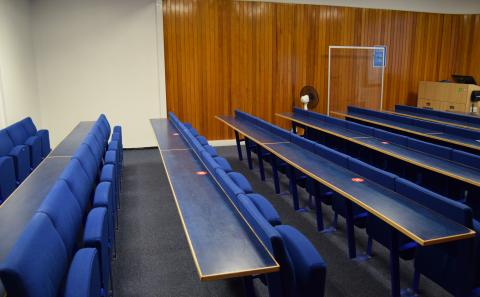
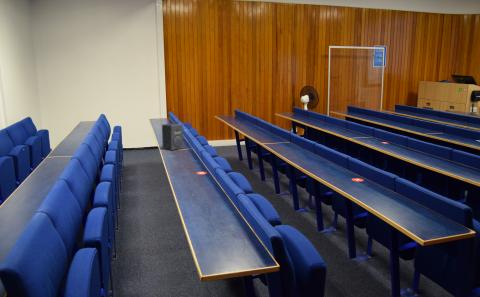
+ speaker [161,122,184,151]
